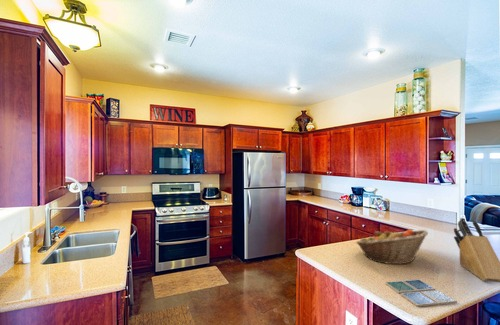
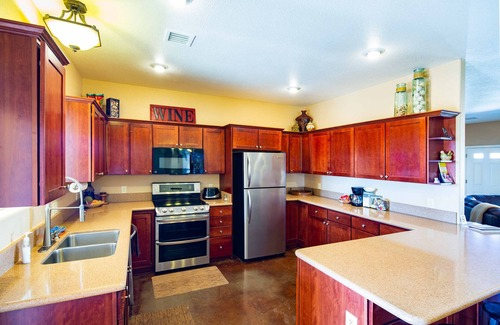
- drink coaster [384,279,458,308]
- knife block [453,217,500,283]
- fruit basket [355,228,429,265]
